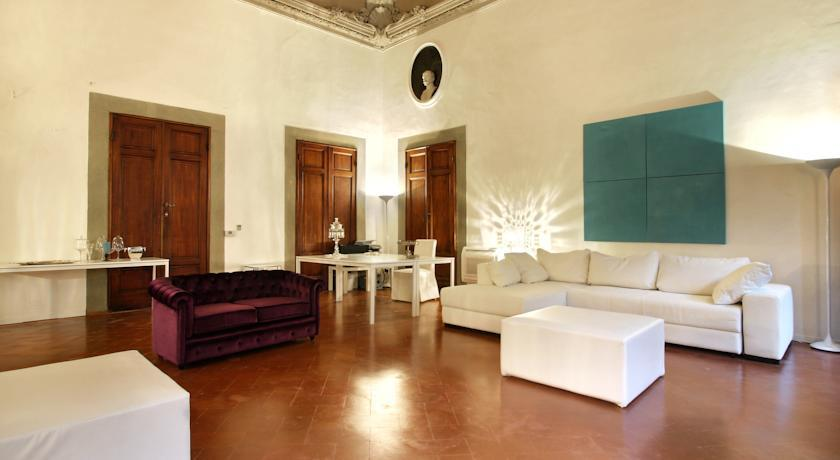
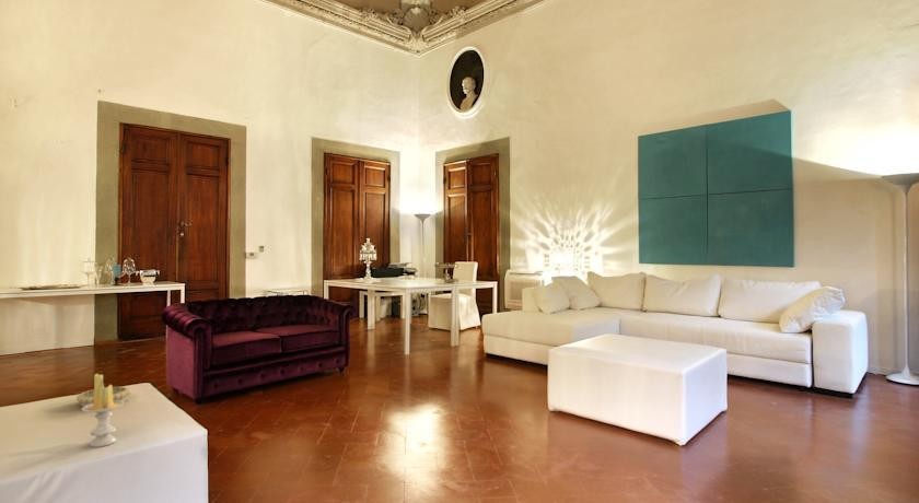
+ decorative bowl [75,386,132,408]
+ candle [81,373,126,448]
